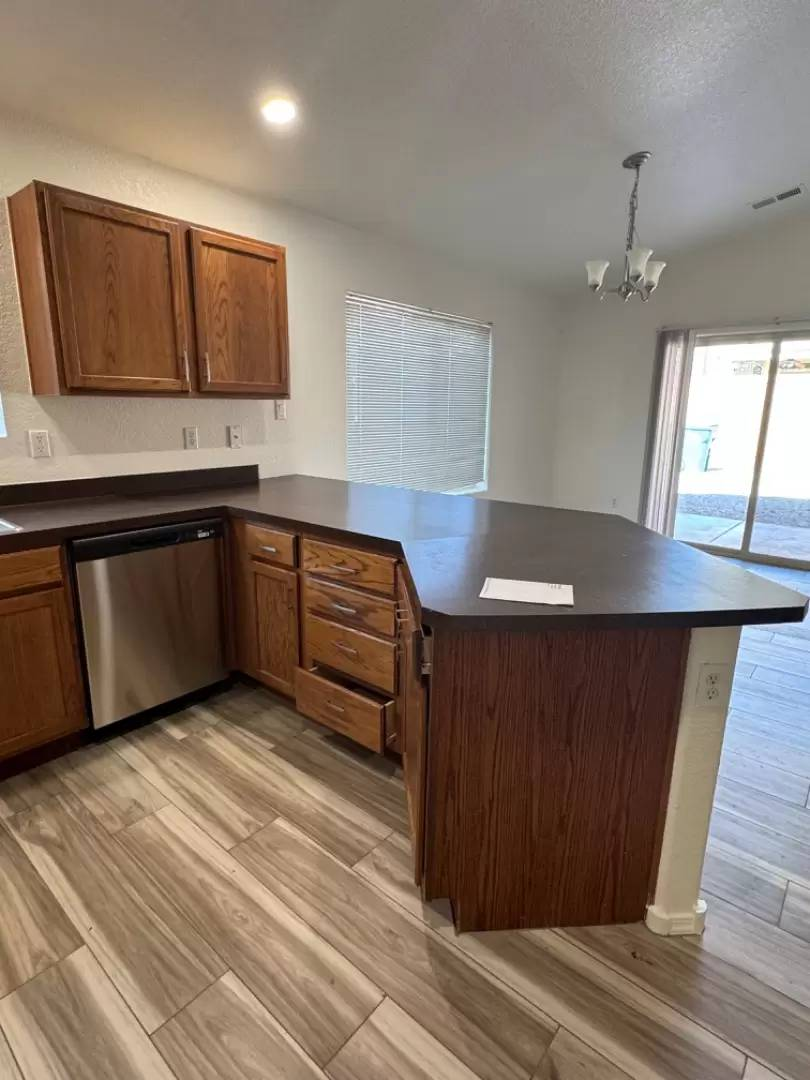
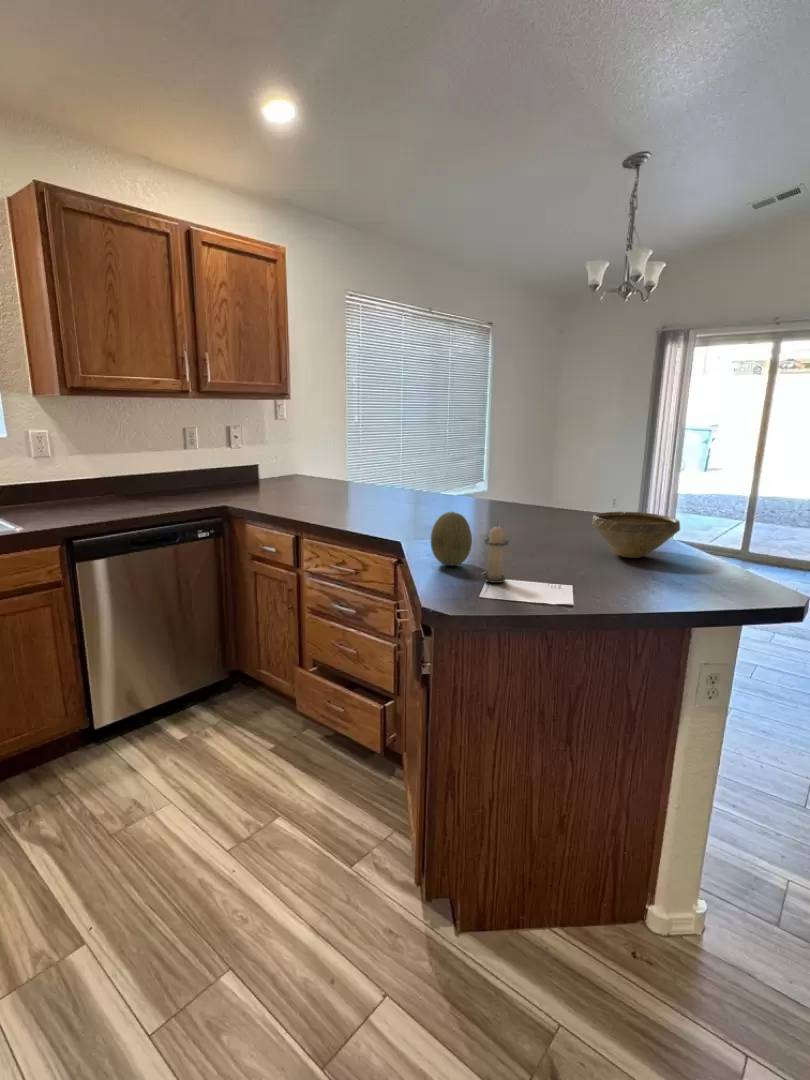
+ fruit [430,511,473,566]
+ candle [483,521,510,584]
+ bowl [591,511,681,559]
